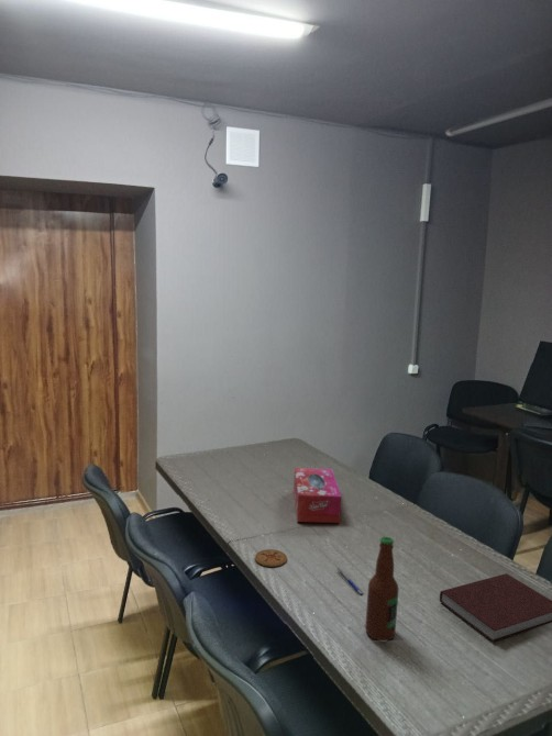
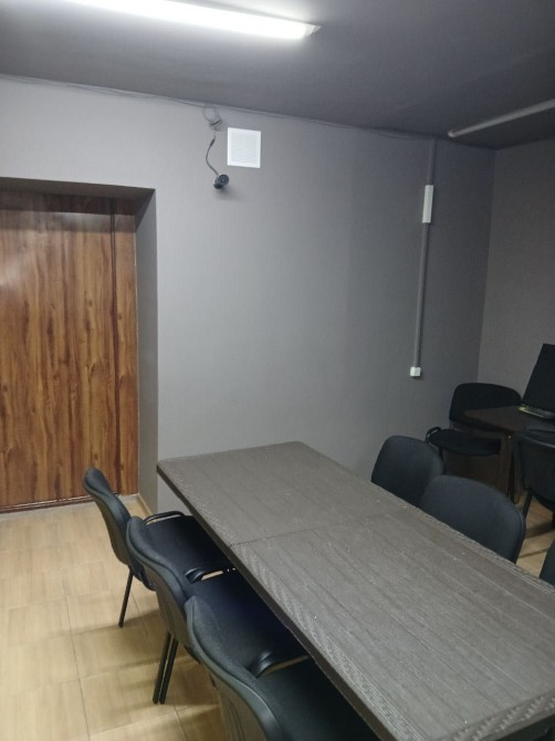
- tissue box [292,467,342,524]
- notebook [439,572,552,643]
- pen [336,567,364,596]
- bottle [364,536,399,643]
- coaster [254,548,288,568]
